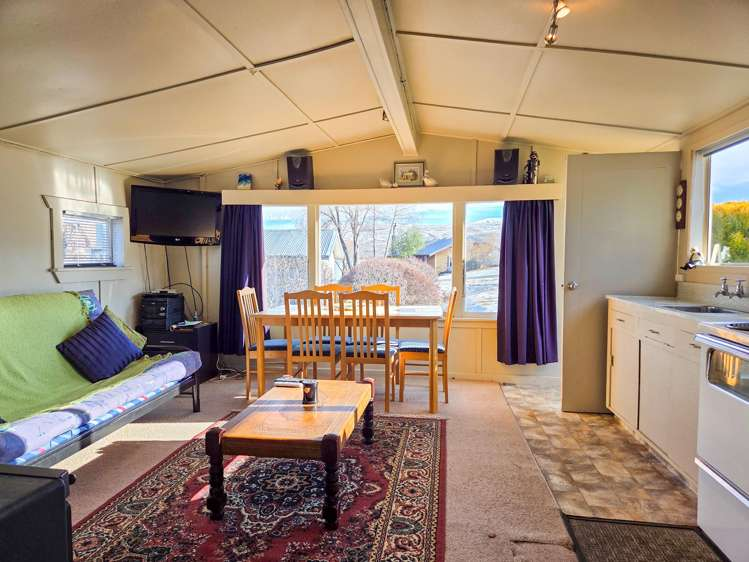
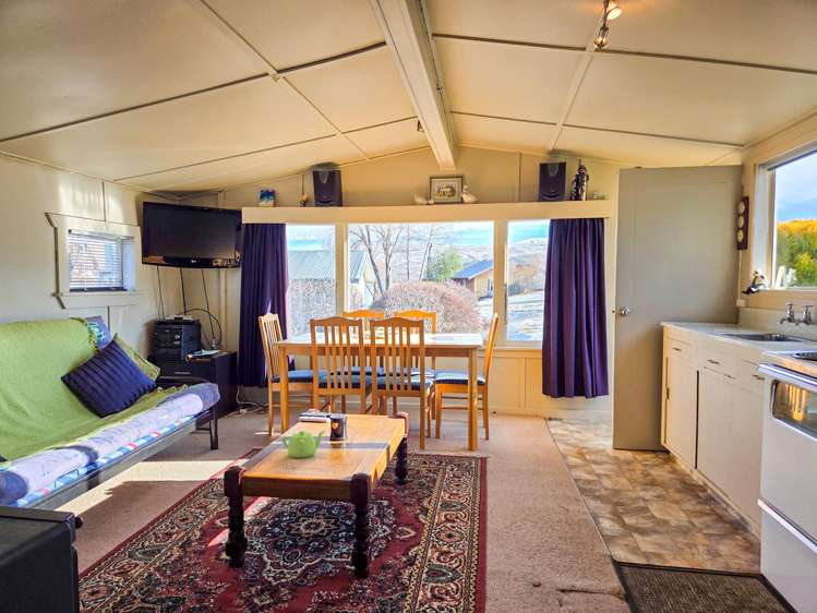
+ teapot [280,430,326,459]
